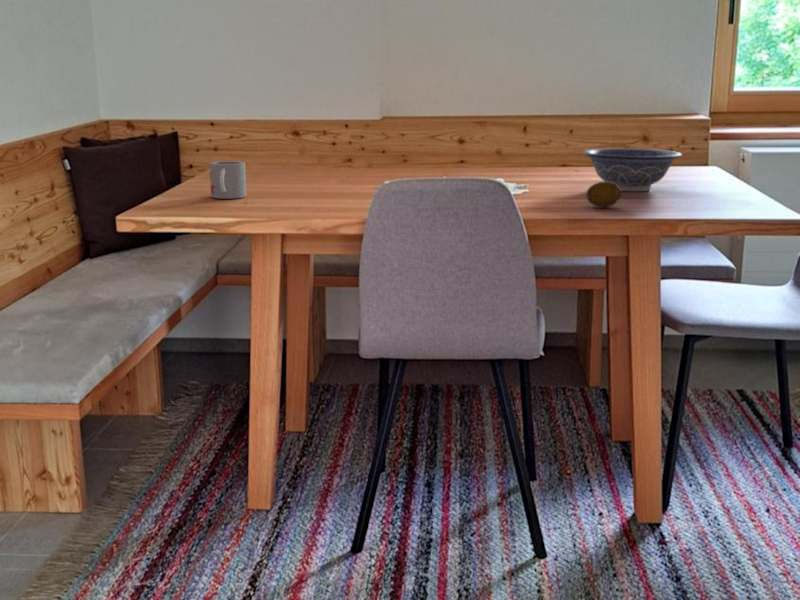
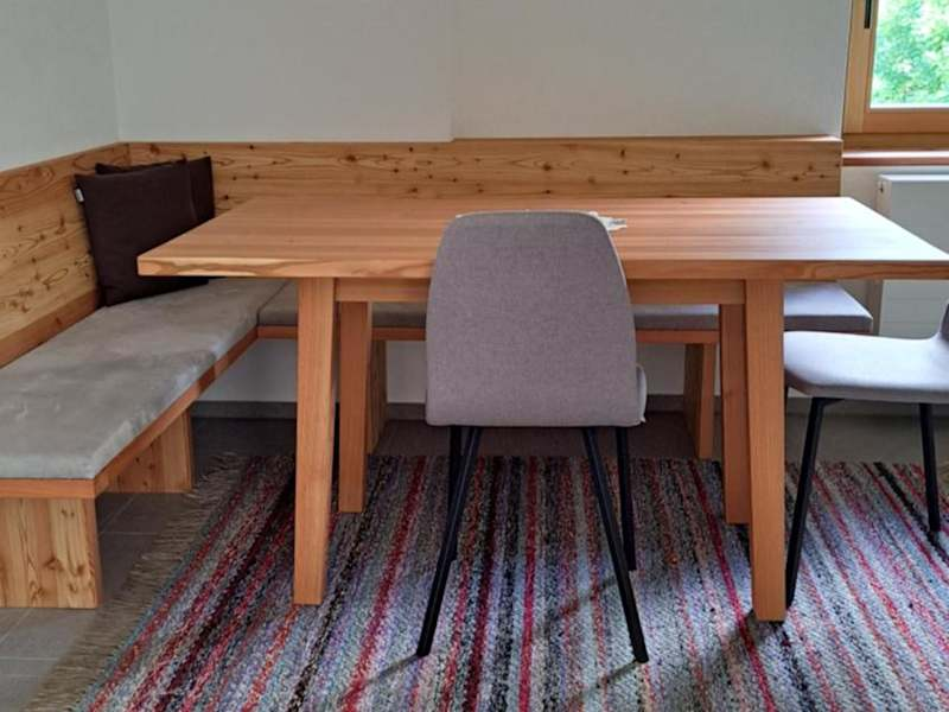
- fruit [586,181,623,208]
- mug [209,160,247,200]
- decorative bowl [582,147,683,192]
